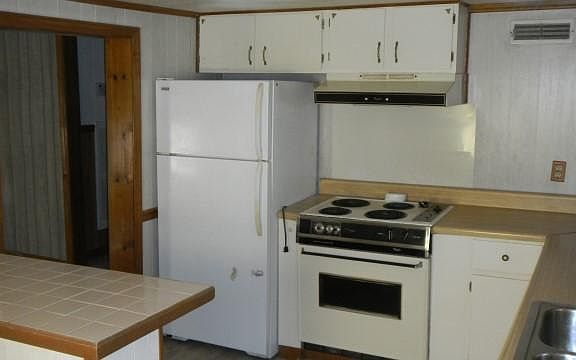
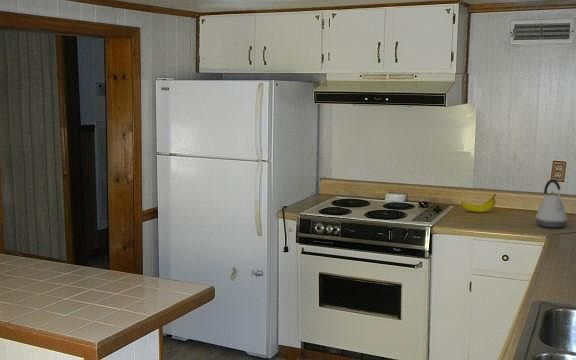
+ kettle [535,179,568,229]
+ fruit [460,193,497,213]
